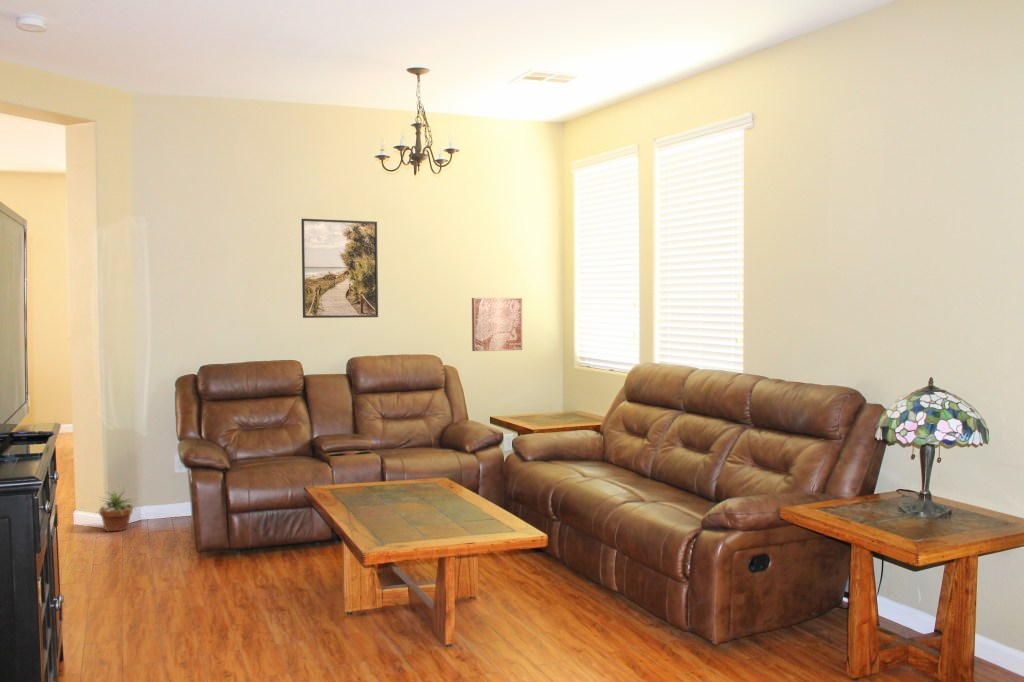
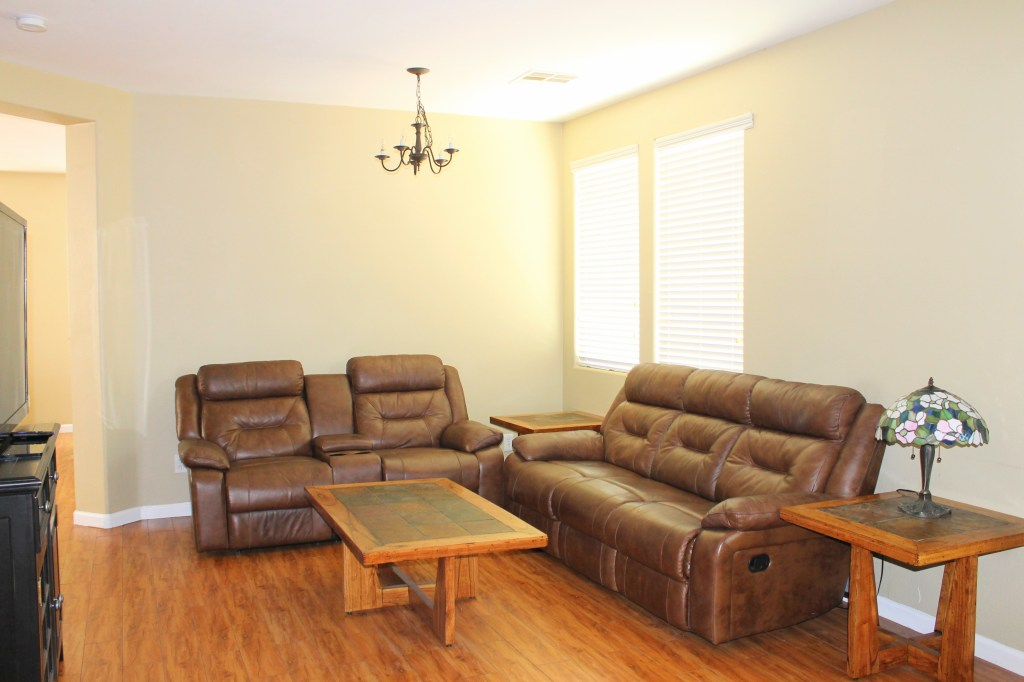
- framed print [300,218,379,319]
- potted plant [92,486,140,532]
- wall art [471,297,523,352]
